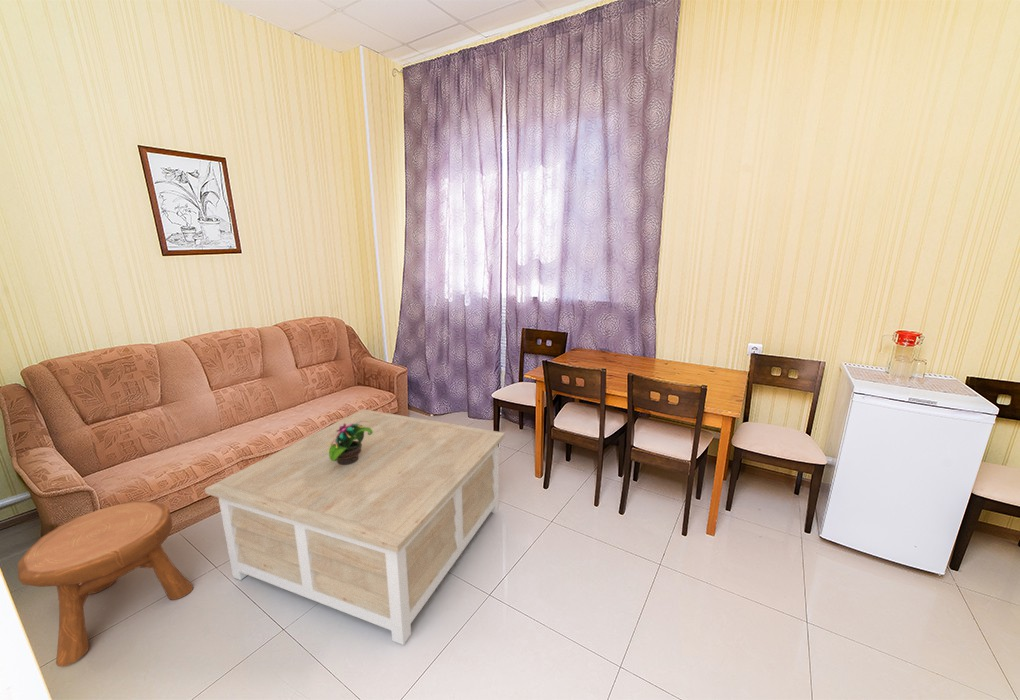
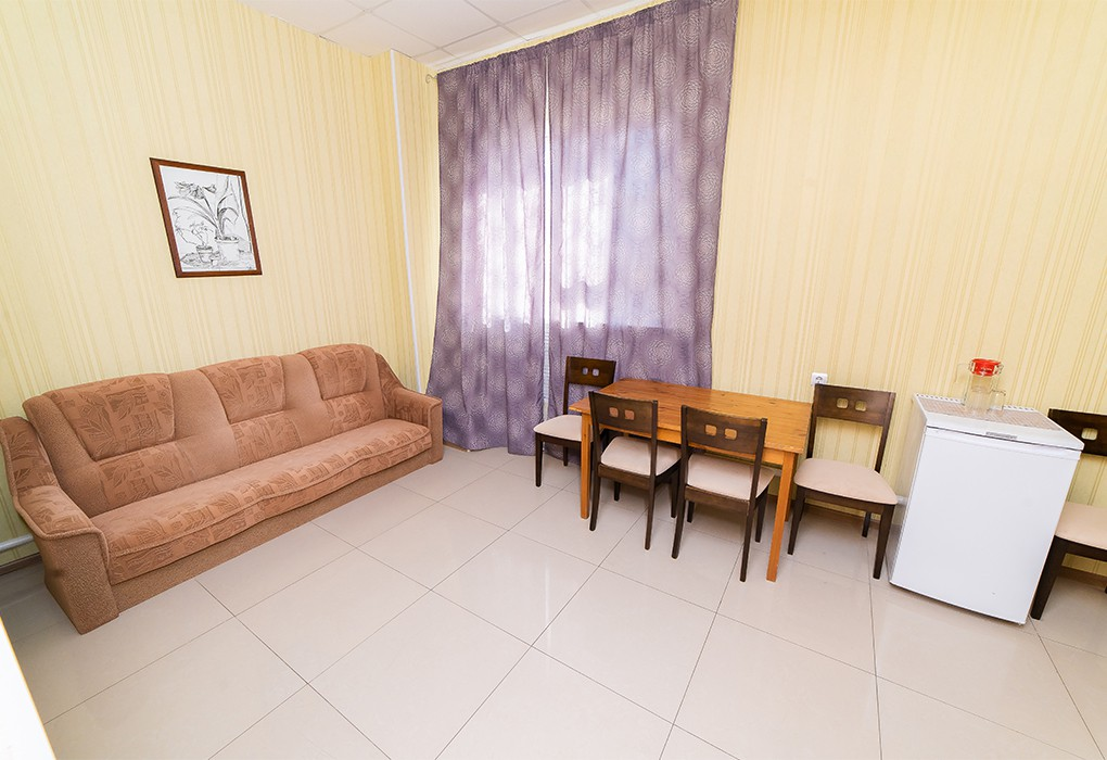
- potted flower [328,420,373,465]
- coffee table [204,408,506,646]
- stool [17,500,194,668]
